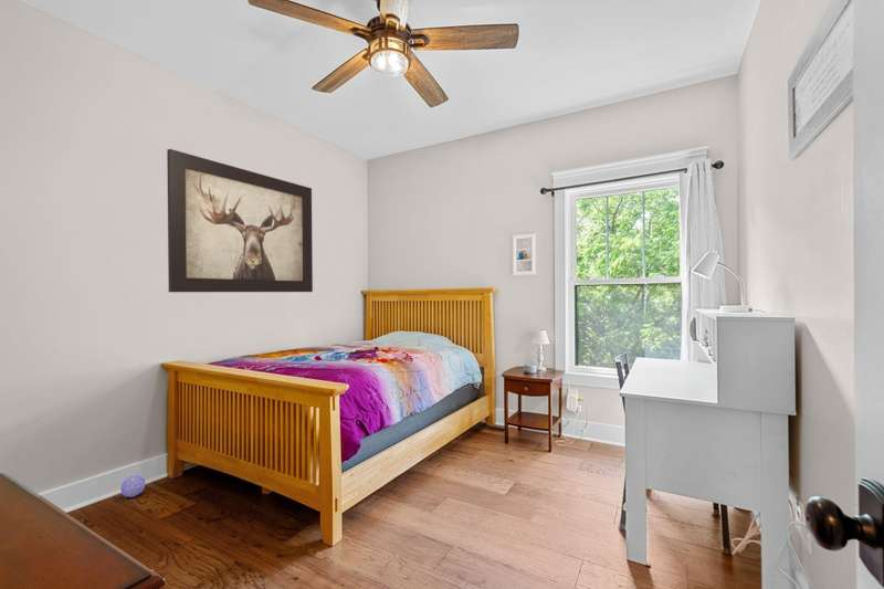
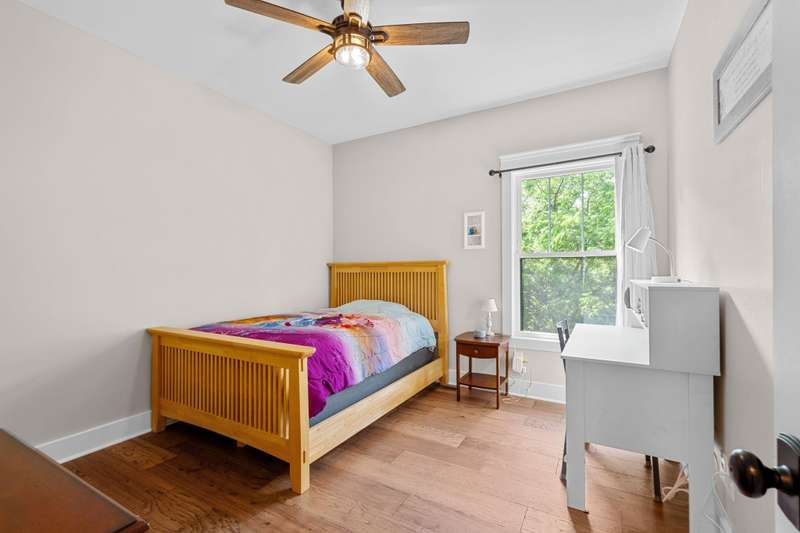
- ball [119,474,146,498]
- wall art [166,148,314,293]
